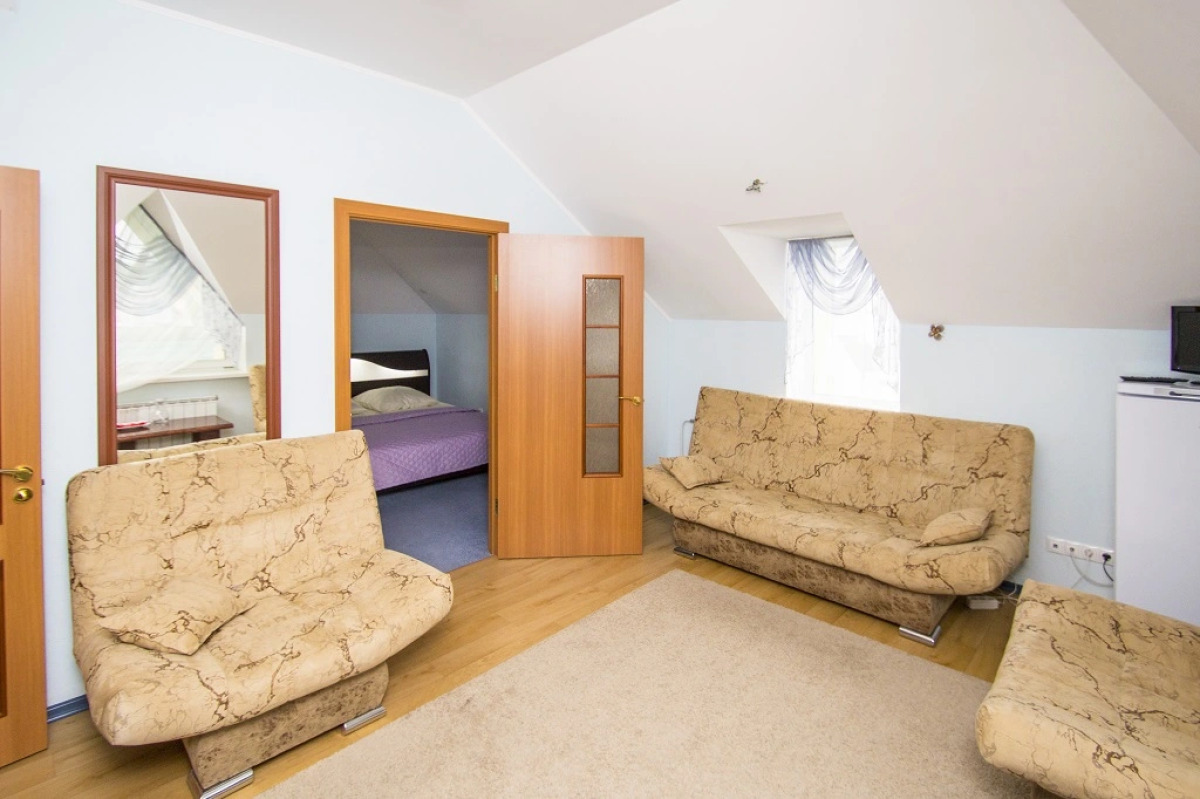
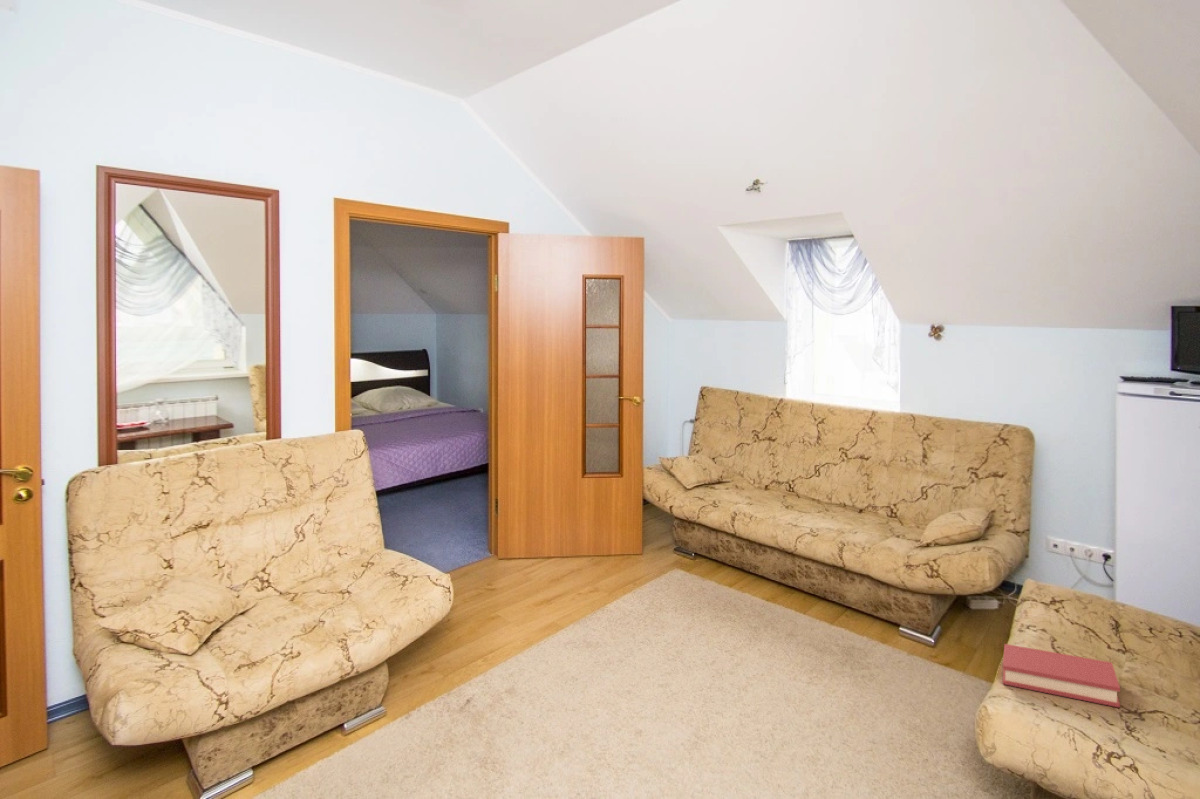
+ hardback book [1002,643,1121,709]
